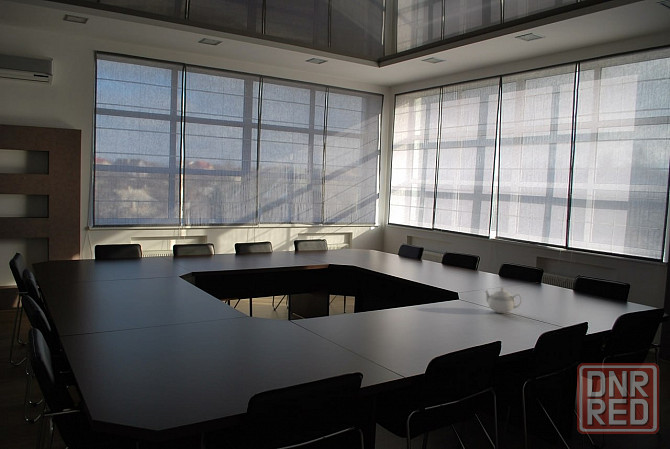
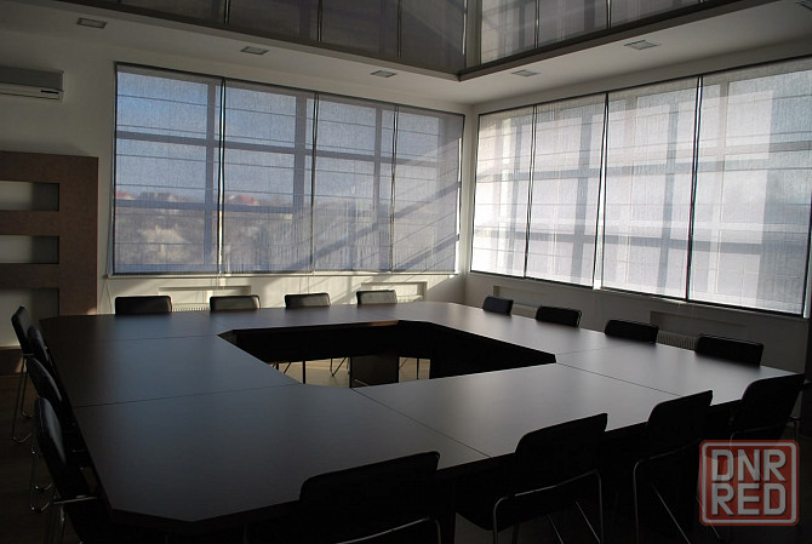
- teapot [484,286,523,314]
